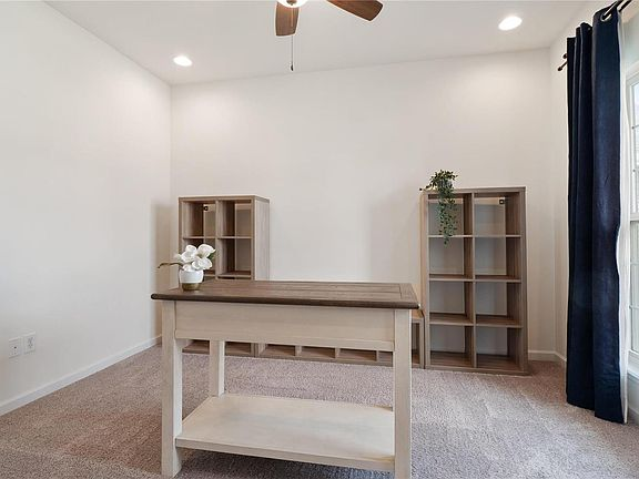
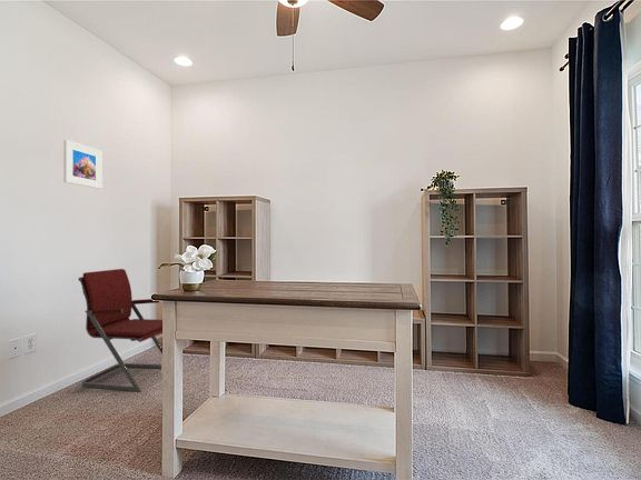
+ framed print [62,139,103,190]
+ office chair [77,268,164,392]
